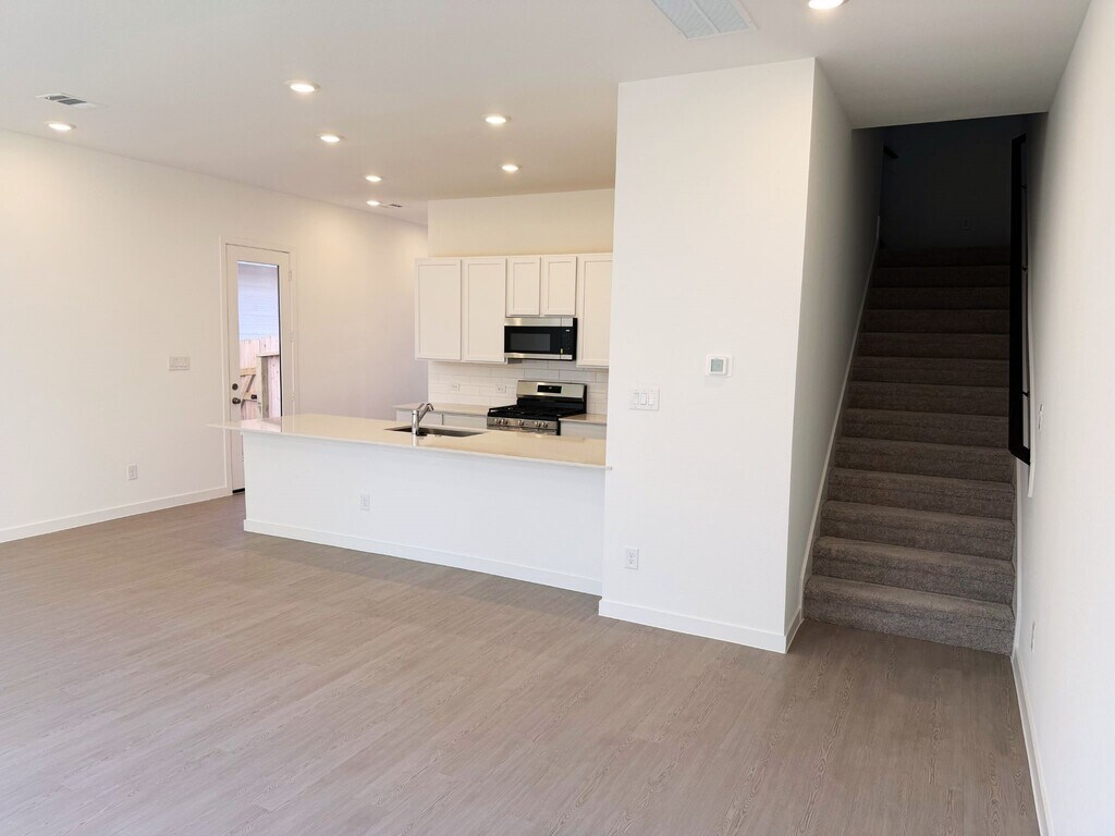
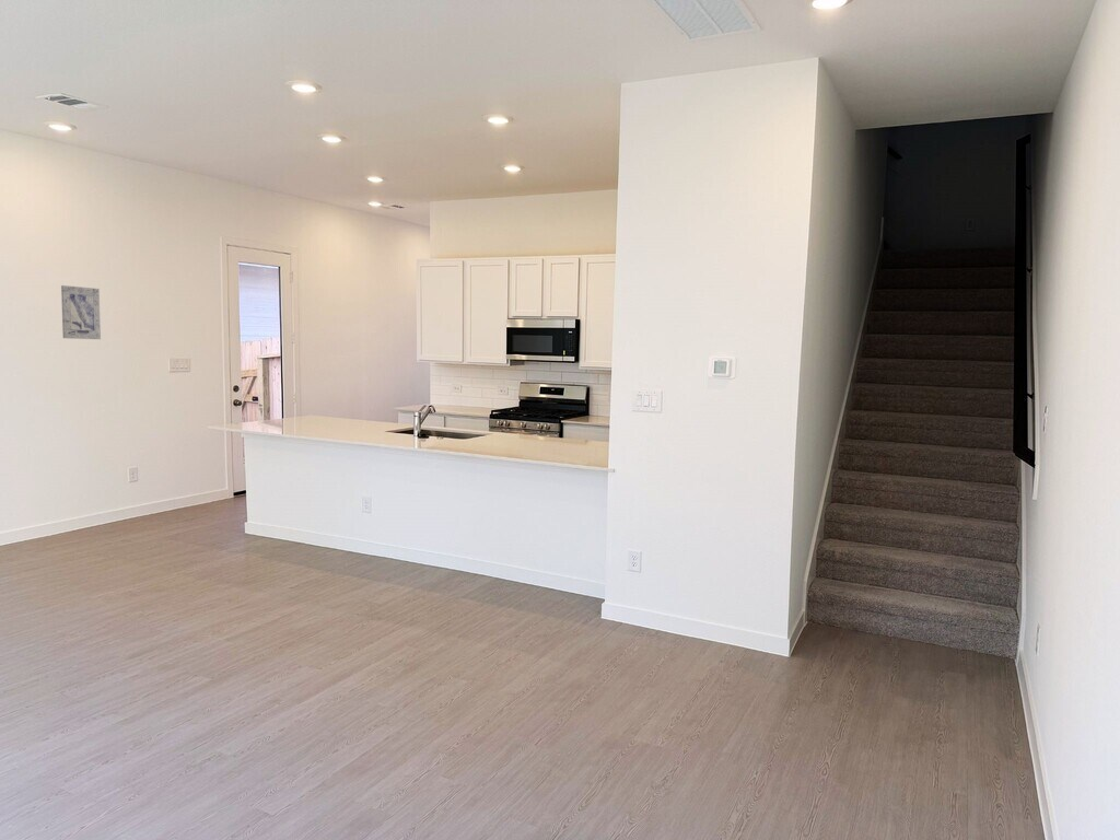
+ wall art [60,284,102,340]
